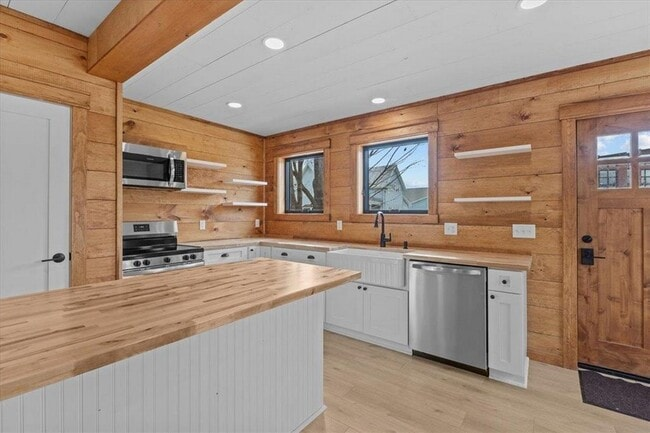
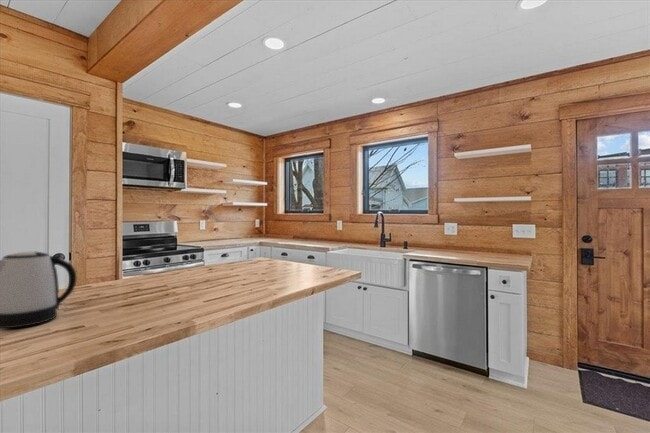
+ kettle [0,251,77,329]
